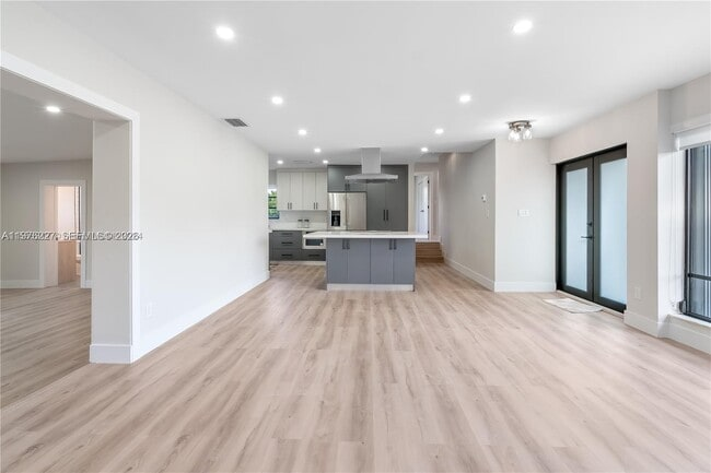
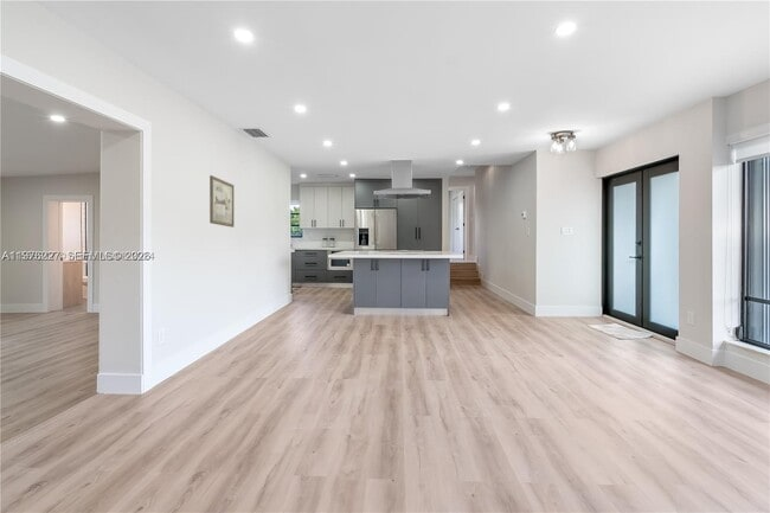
+ wall art [208,174,235,229]
